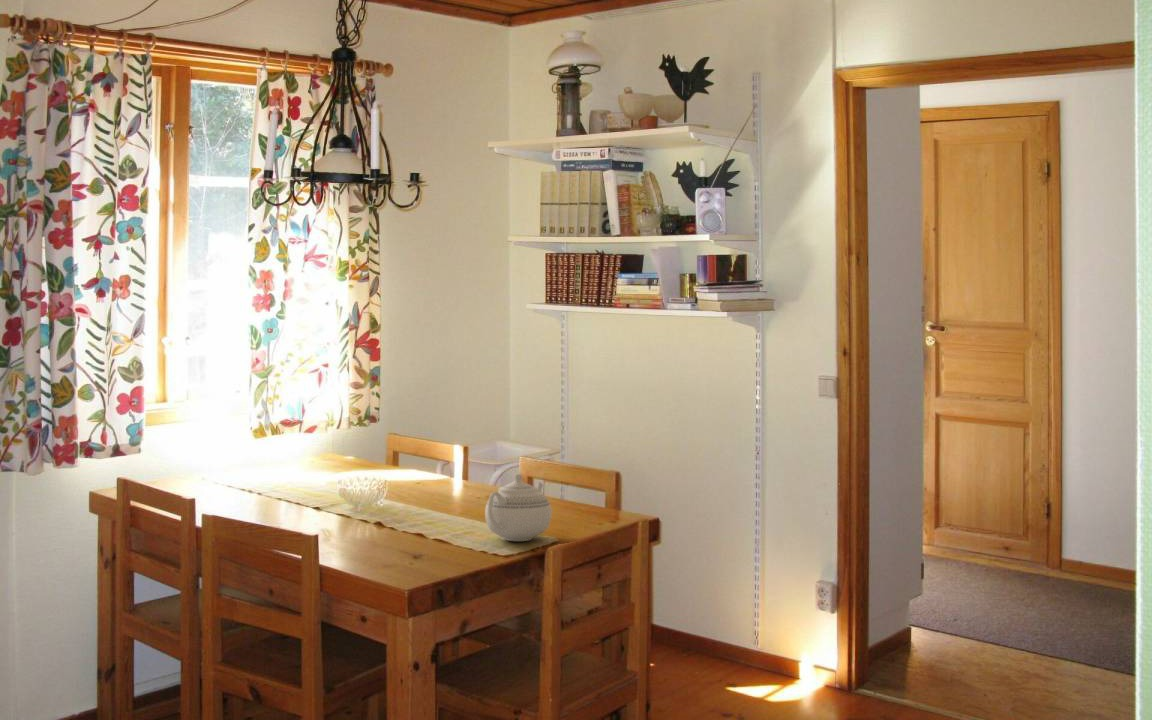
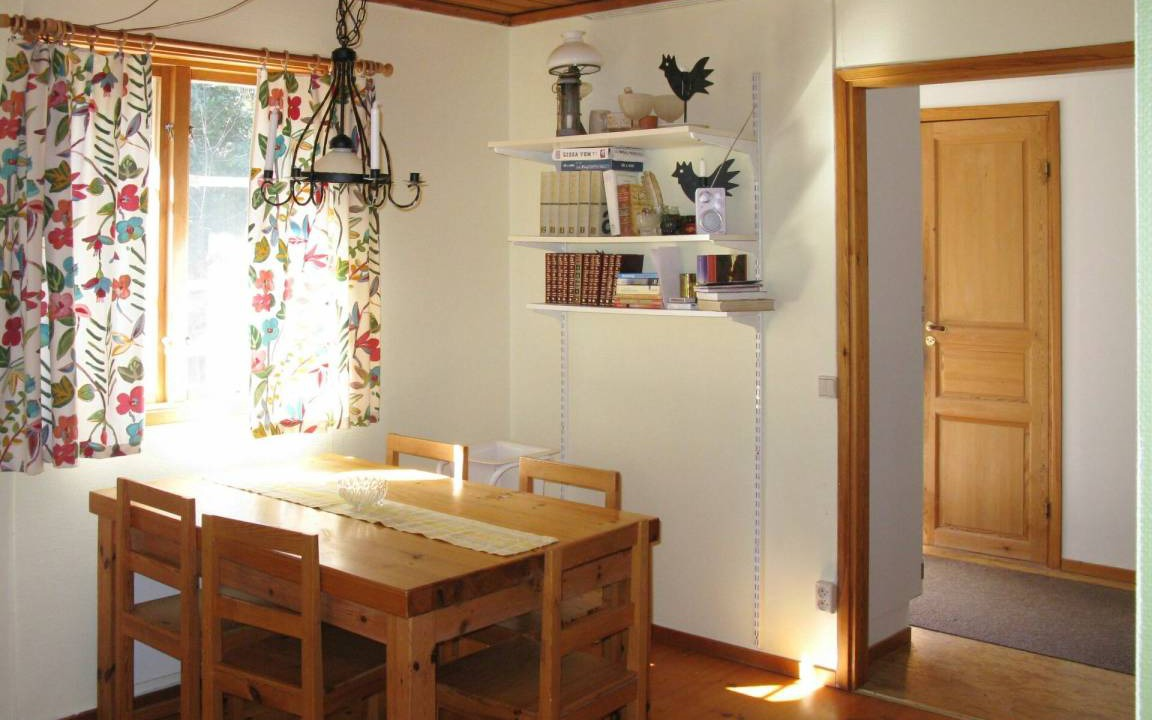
- teapot [484,473,553,542]
